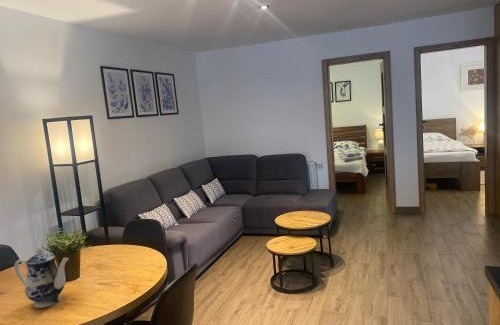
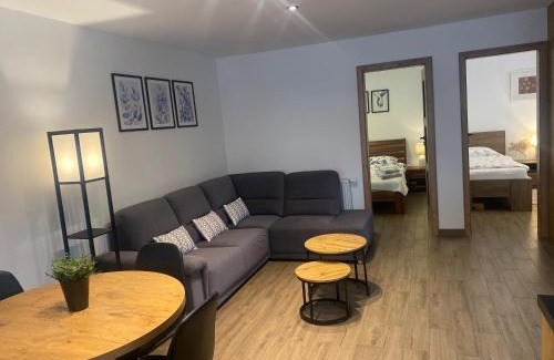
- teapot [13,246,69,309]
